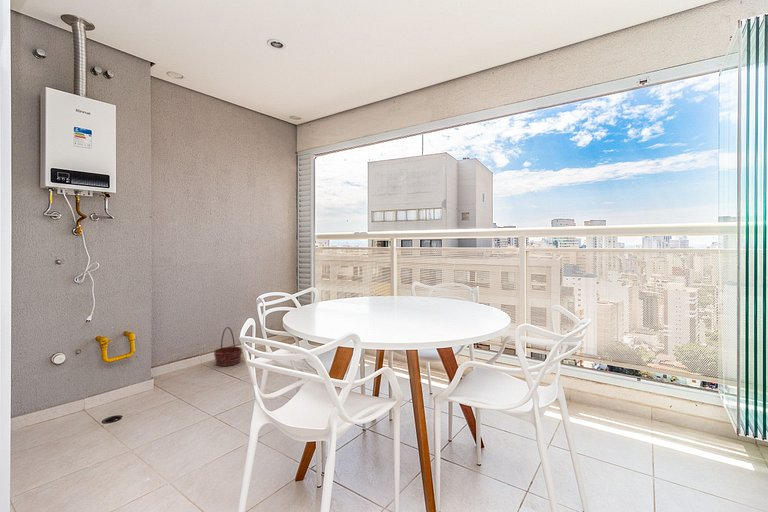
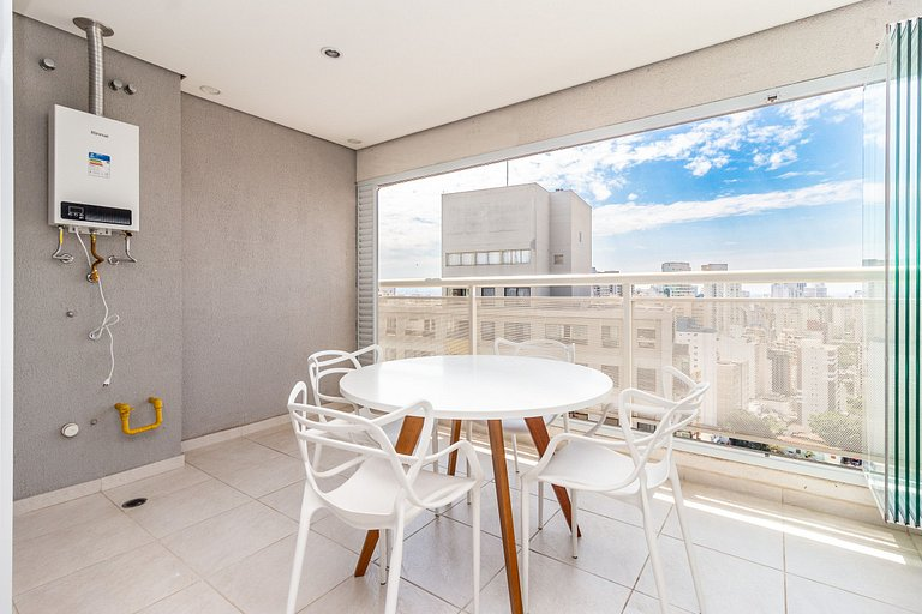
- basket [213,326,243,367]
